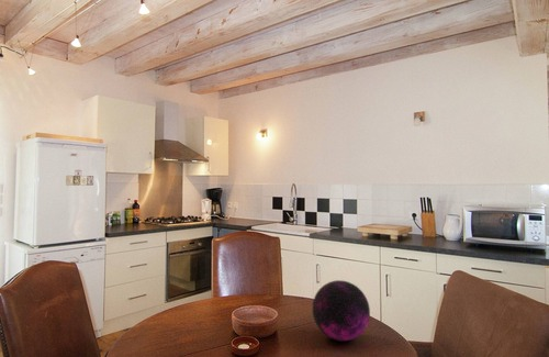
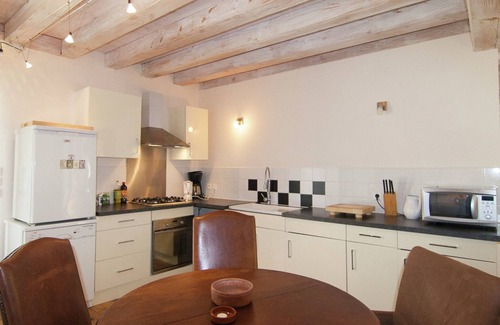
- decorative orb [311,279,371,342]
